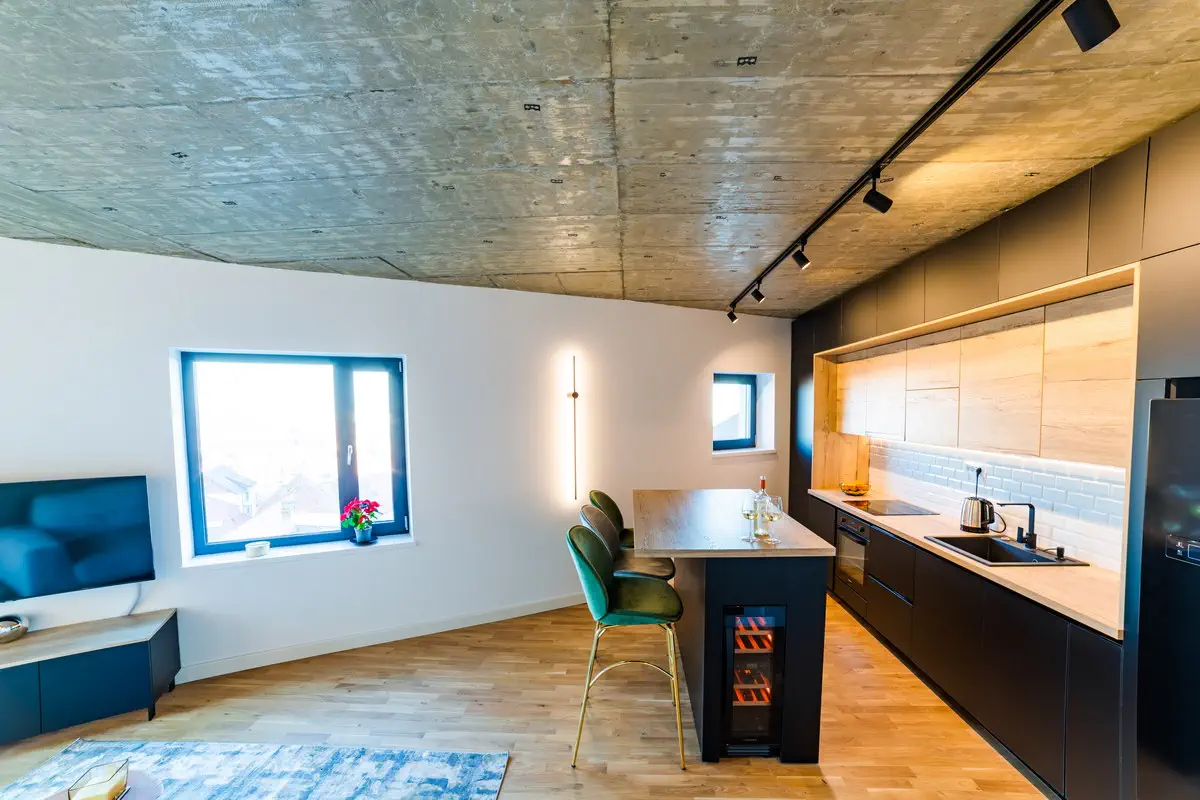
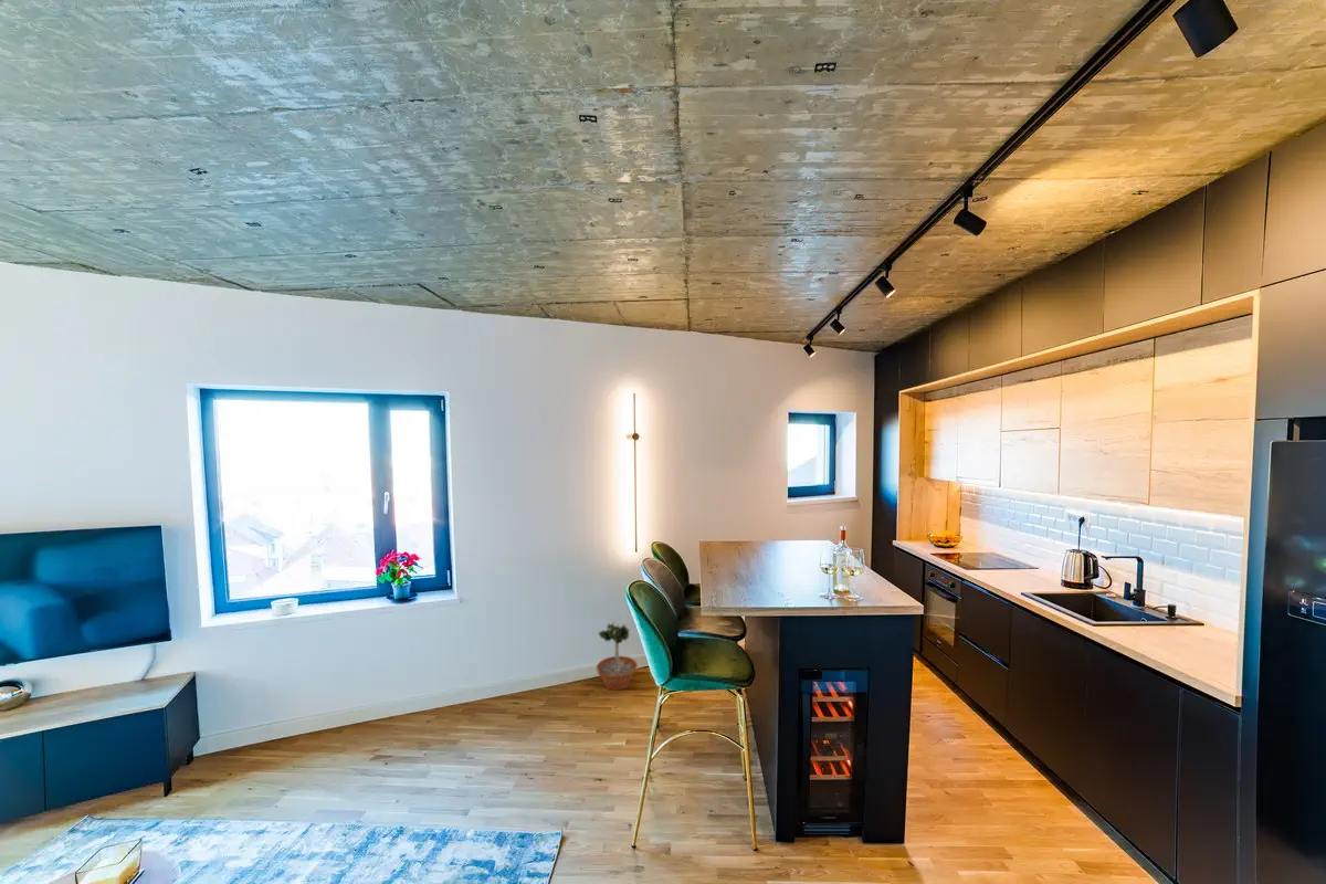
+ potted tree [596,614,639,692]
